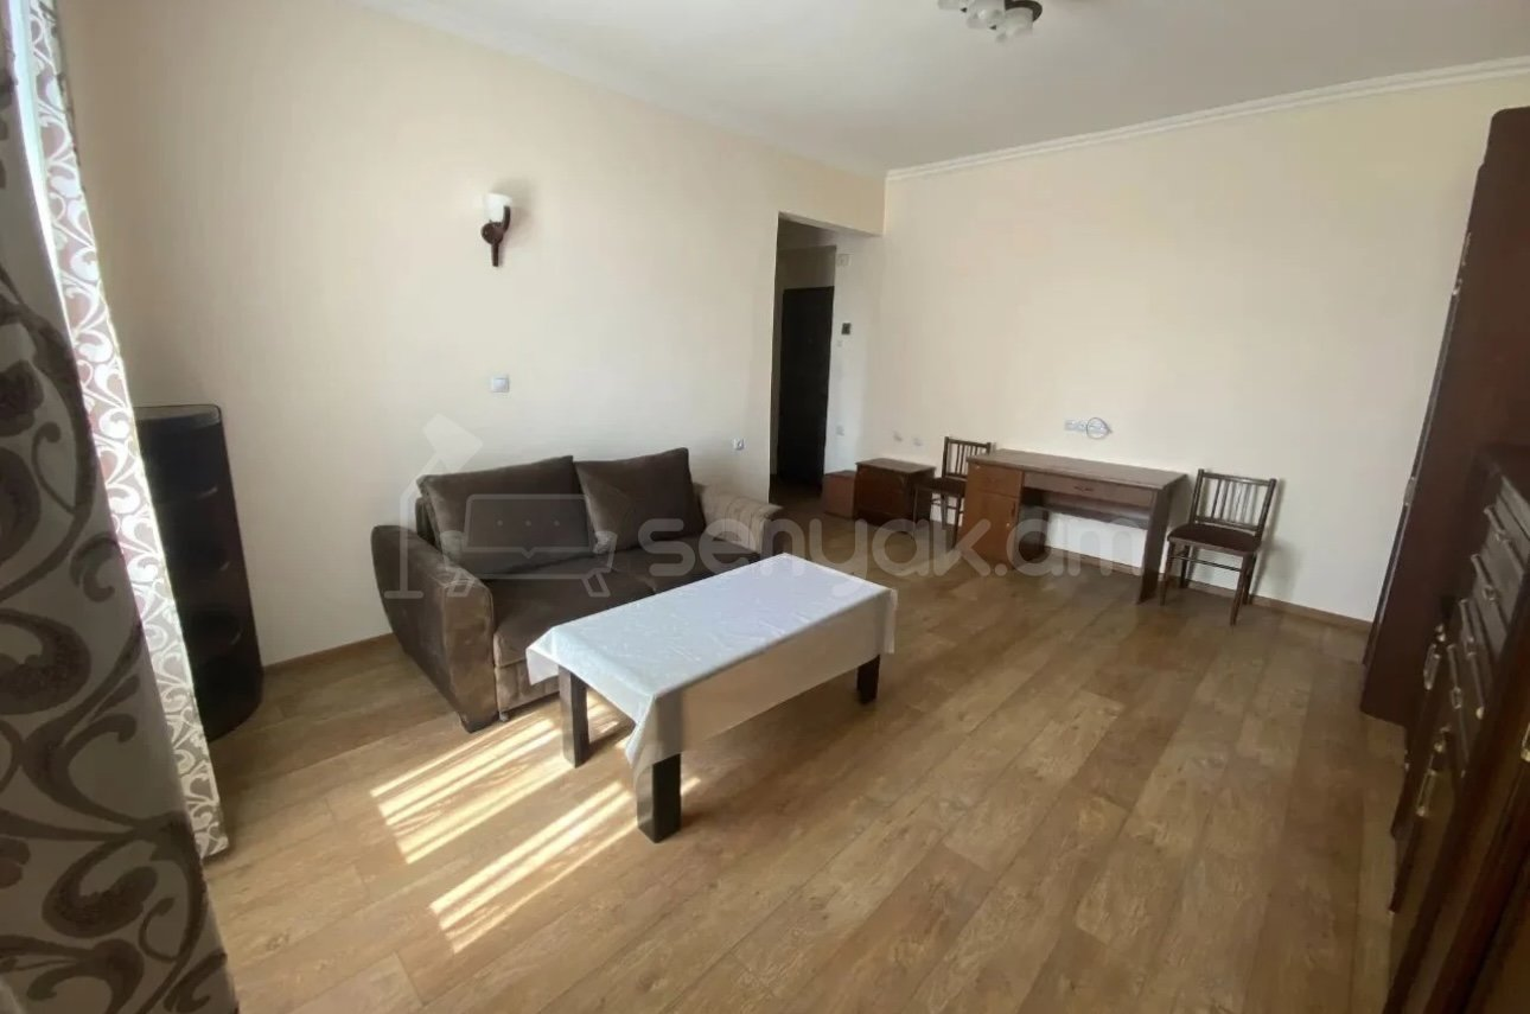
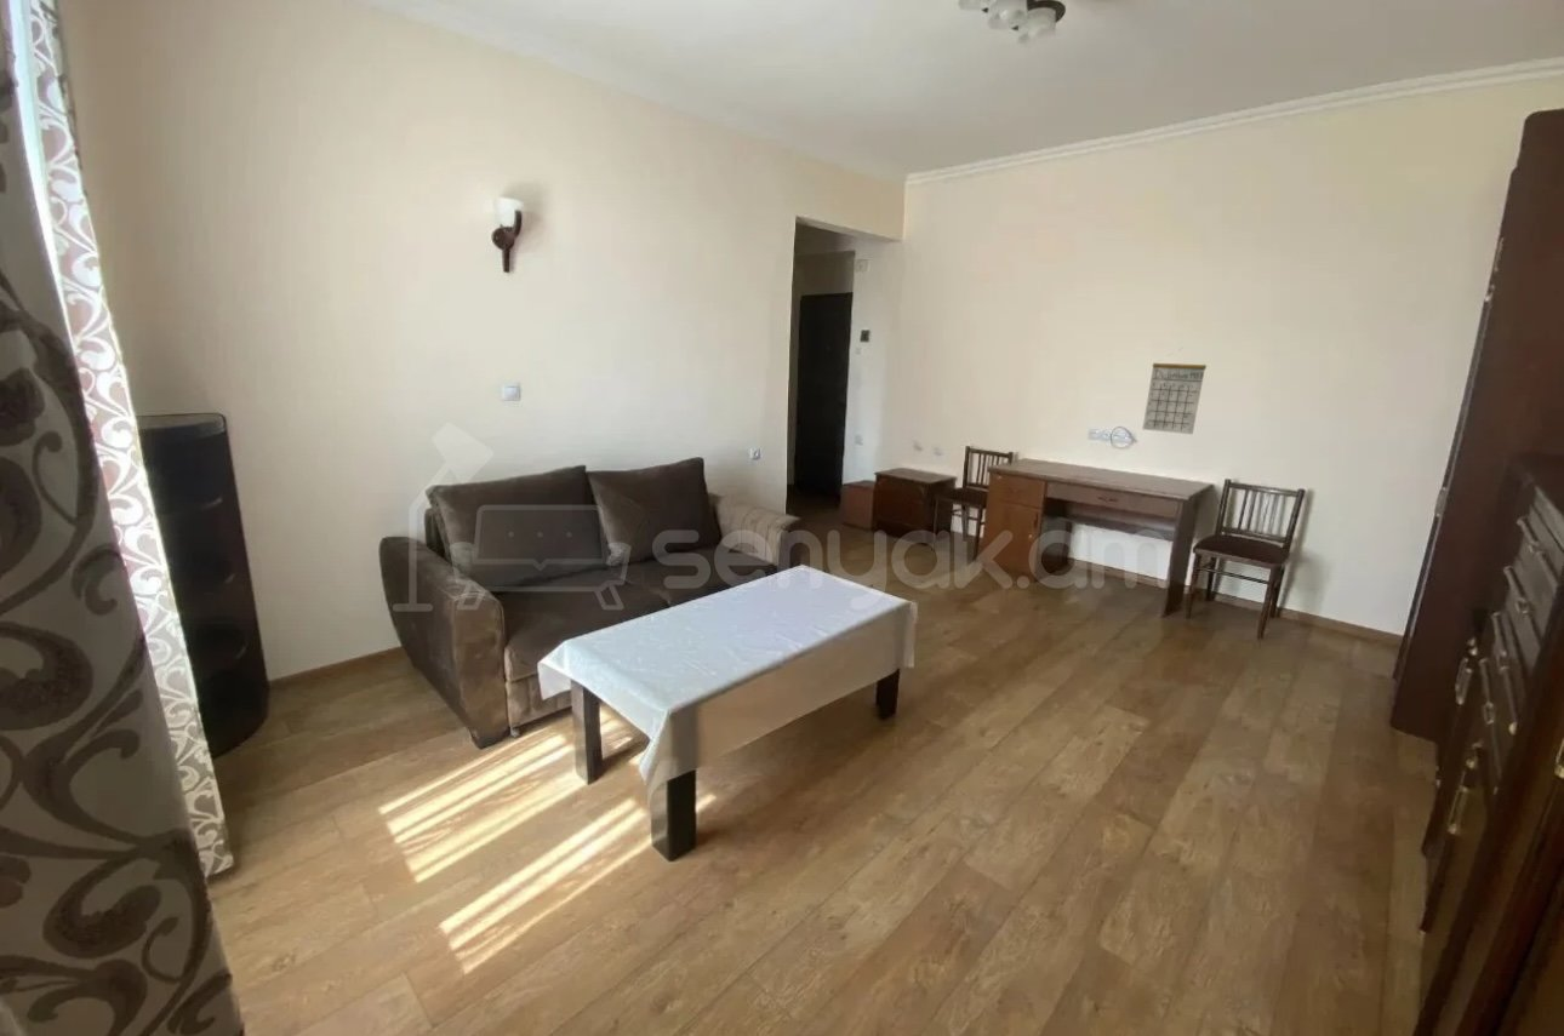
+ calendar [1142,347,1208,435]
